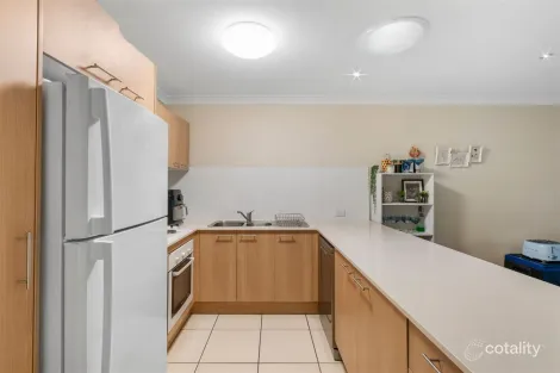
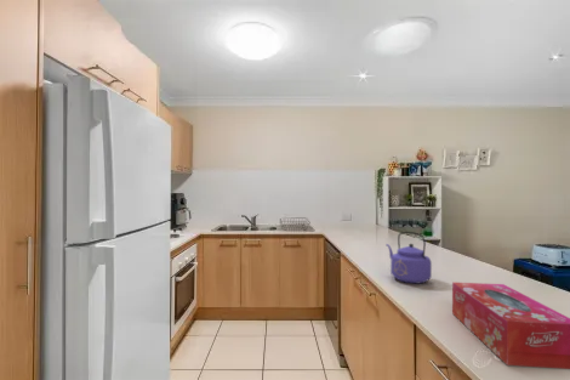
+ tissue box [451,282,570,370]
+ kettle [384,231,433,284]
